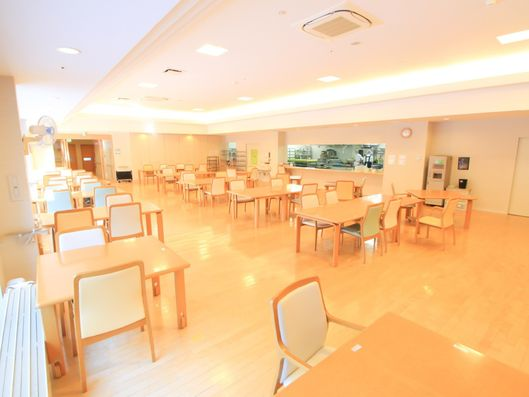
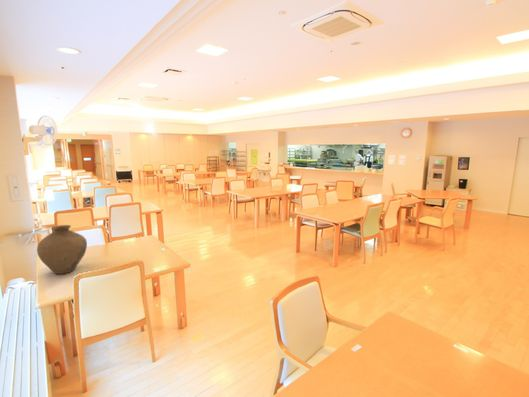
+ vase [36,224,88,275]
